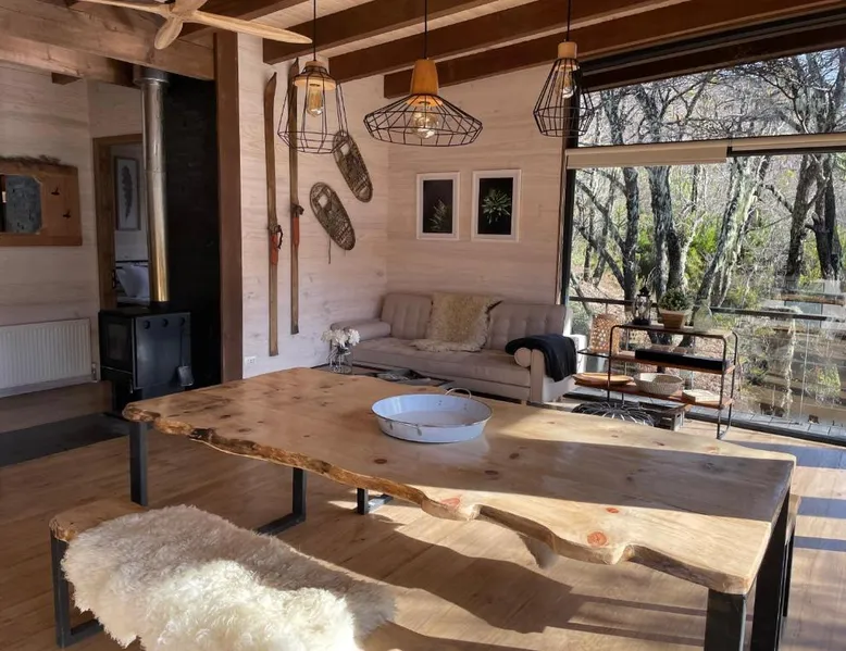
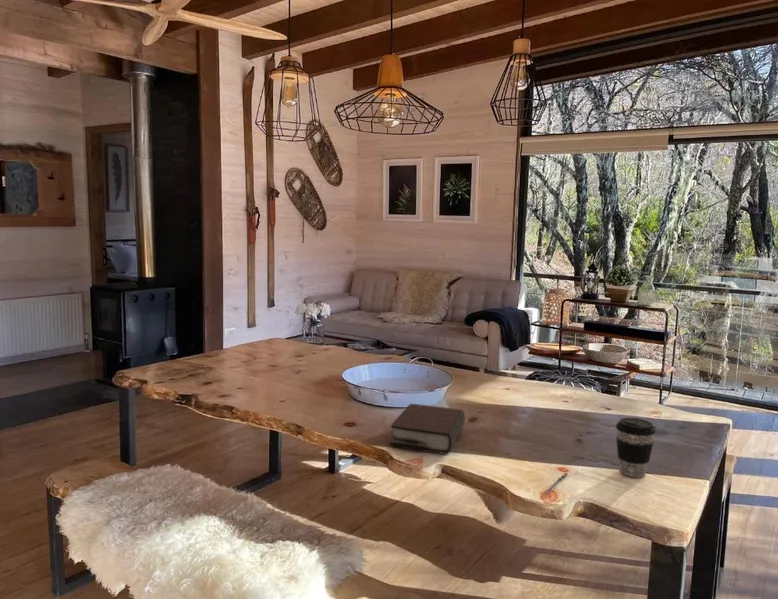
+ coffee cup [615,417,657,478]
+ pen [544,471,569,495]
+ bible [388,403,466,455]
